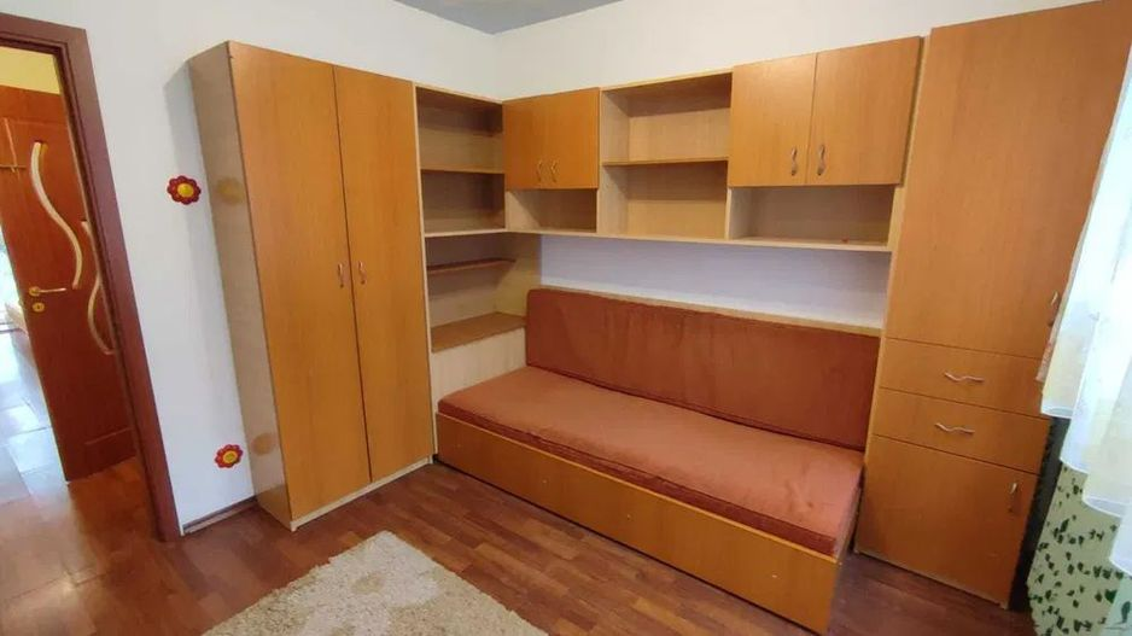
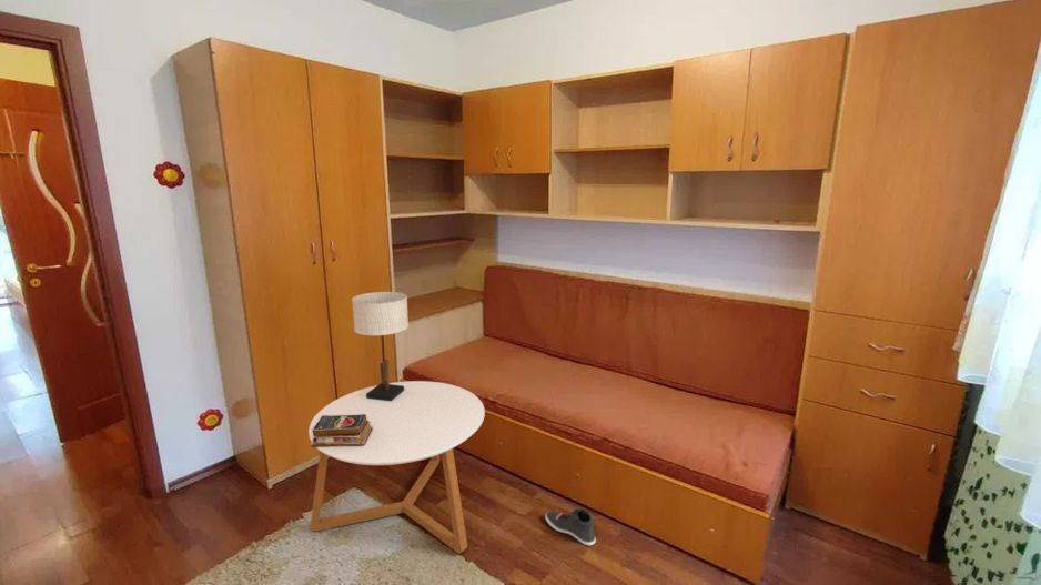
+ table lamp [351,291,410,401]
+ coffee table [307,380,486,555]
+ books [310,414,373,448]
+ sneaker [544,507,597,546]
